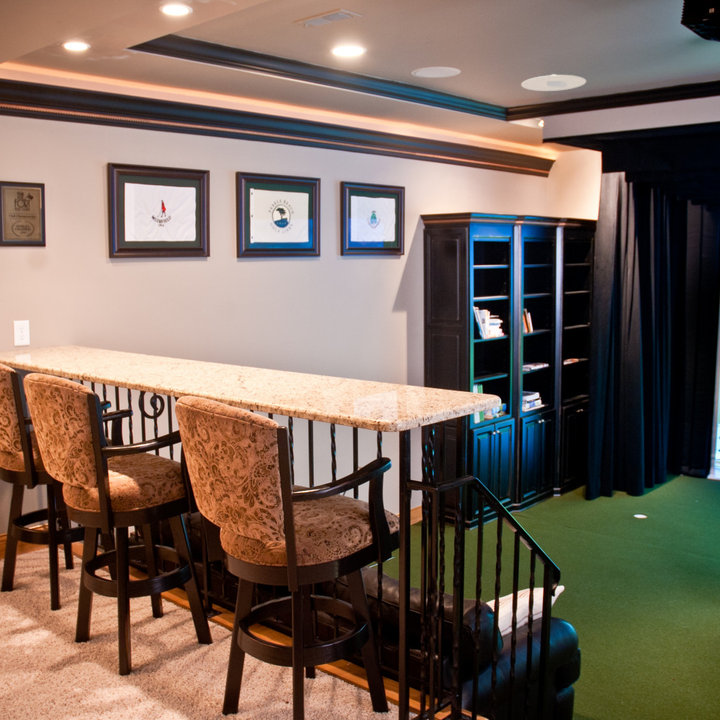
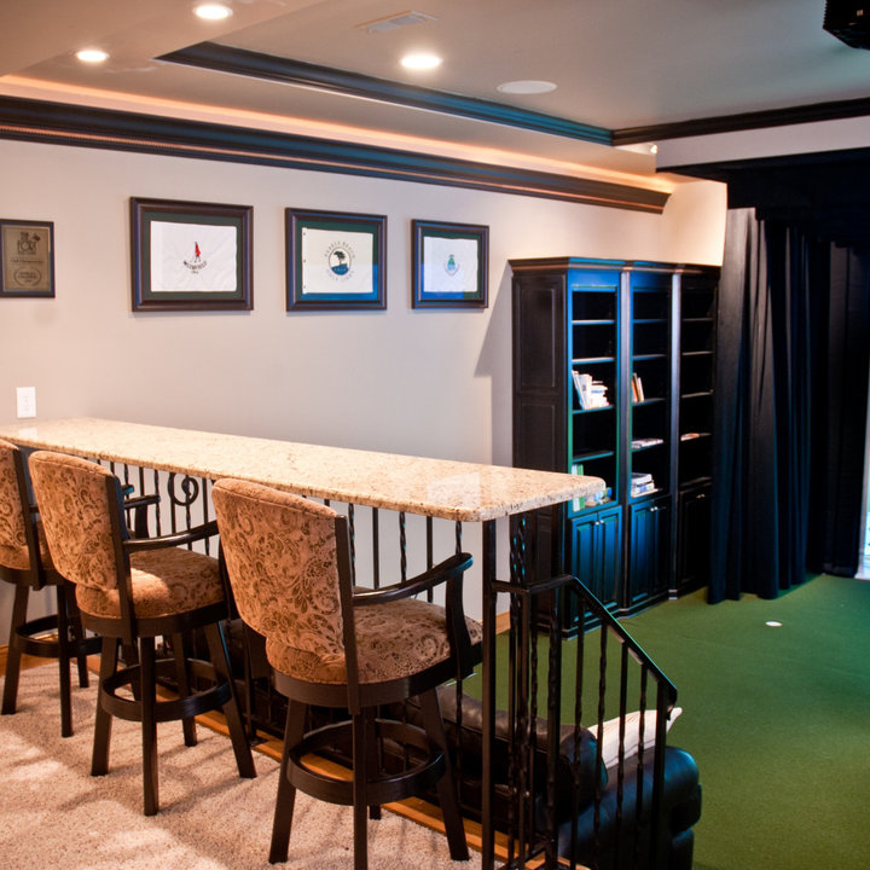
- recessed light [520,73,587,92]
